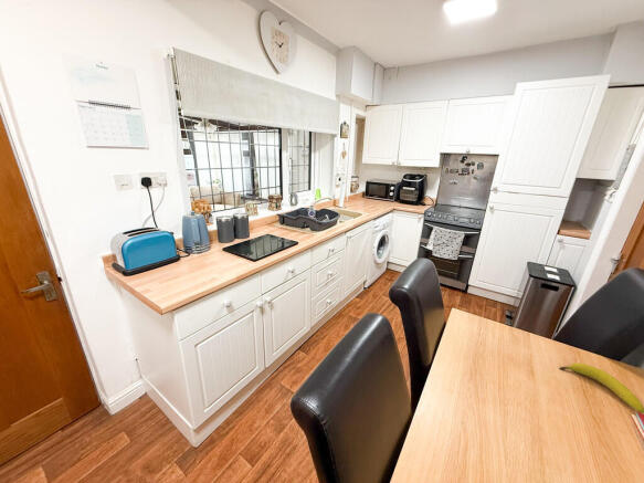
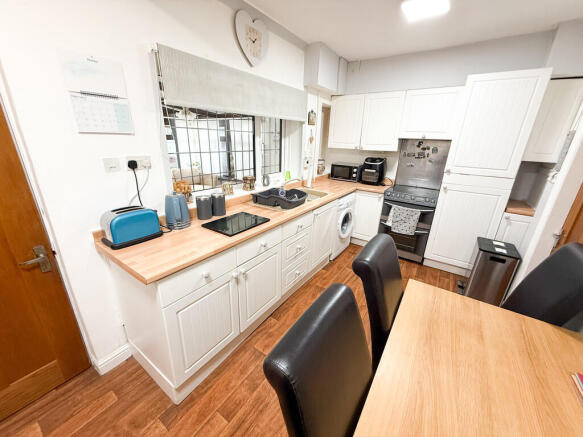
- fruit [558,361,644,414]
